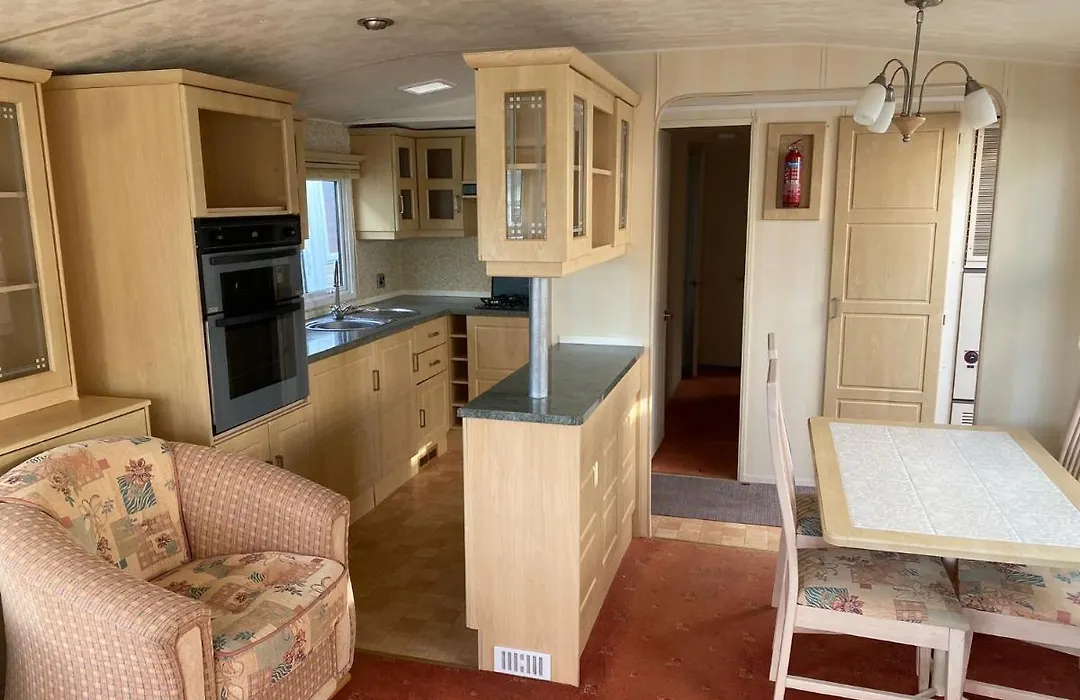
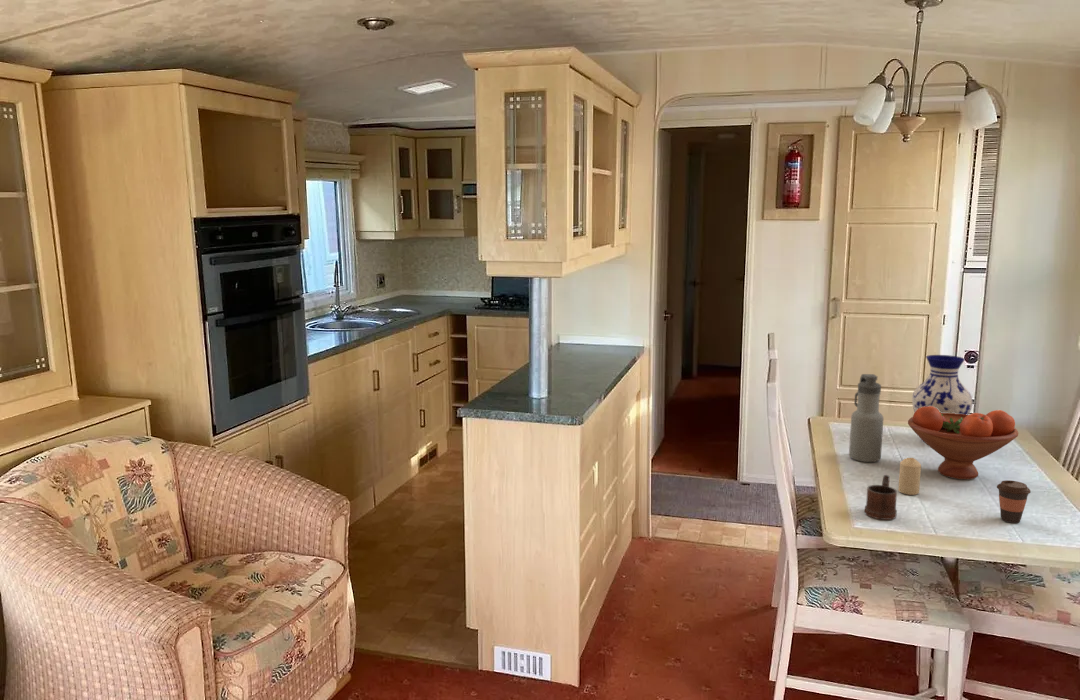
+ water bottle [848,373,884,463]
+ candle [897,457,922,496]
+ coffee cup [996,479,1032,524]
+ vase [911,354,974,442]
+ fruit bowl [907,406,1019,481]
+ mug [864,474,898,521]
